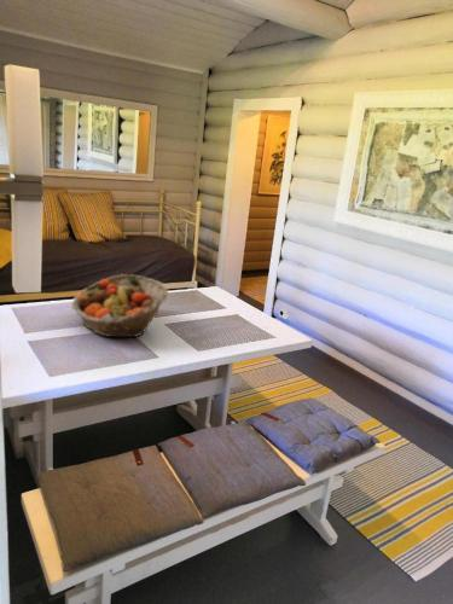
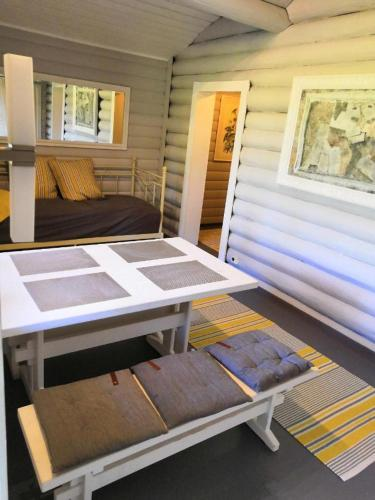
- fruit basket [70,273,169,338]
